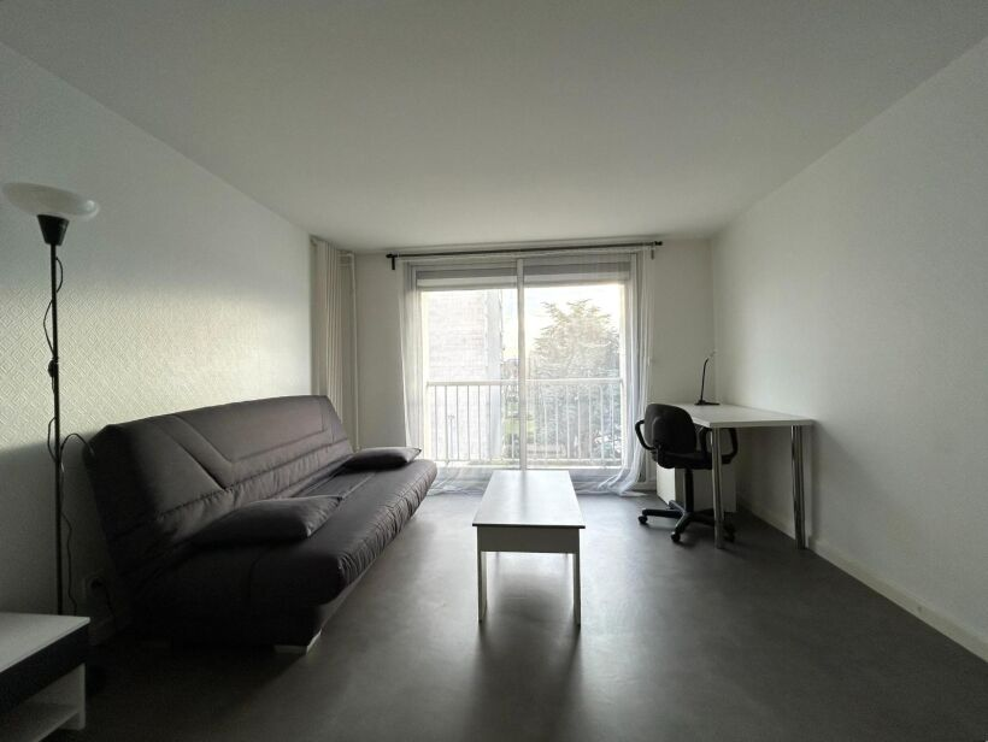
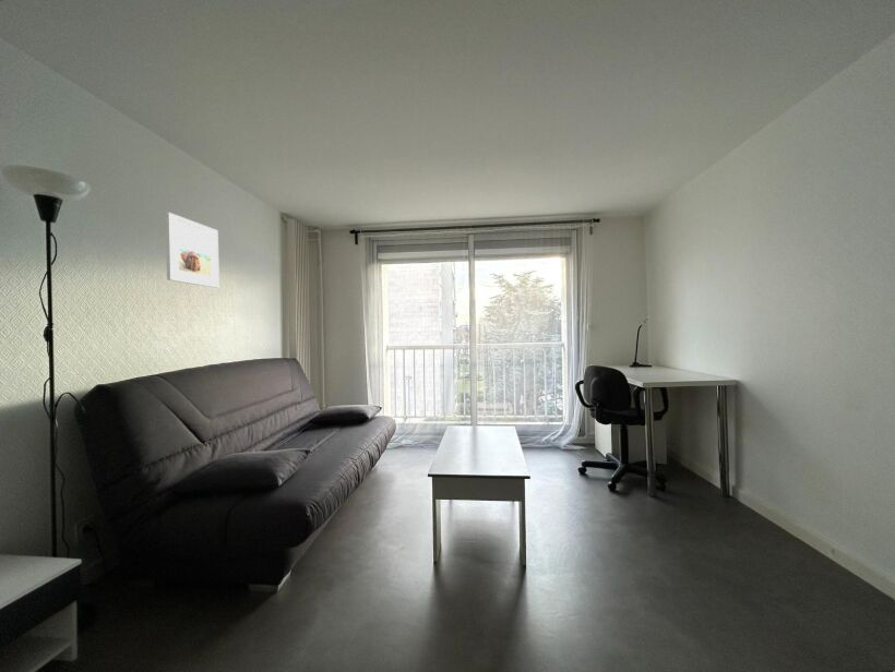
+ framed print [165,212,220,289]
